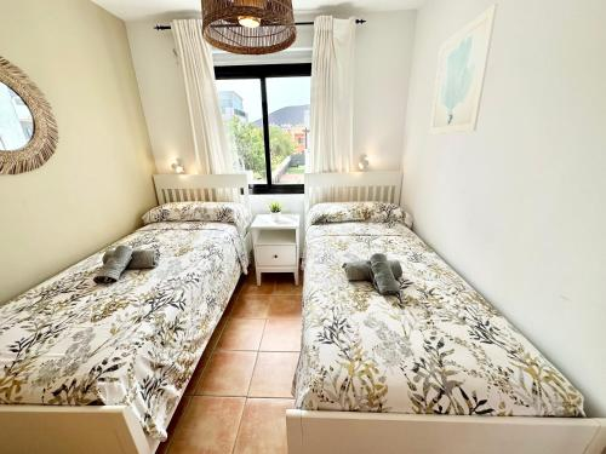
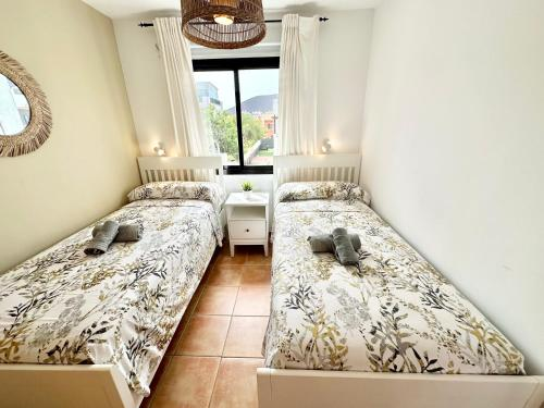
- wall art [429,2,498,136]
